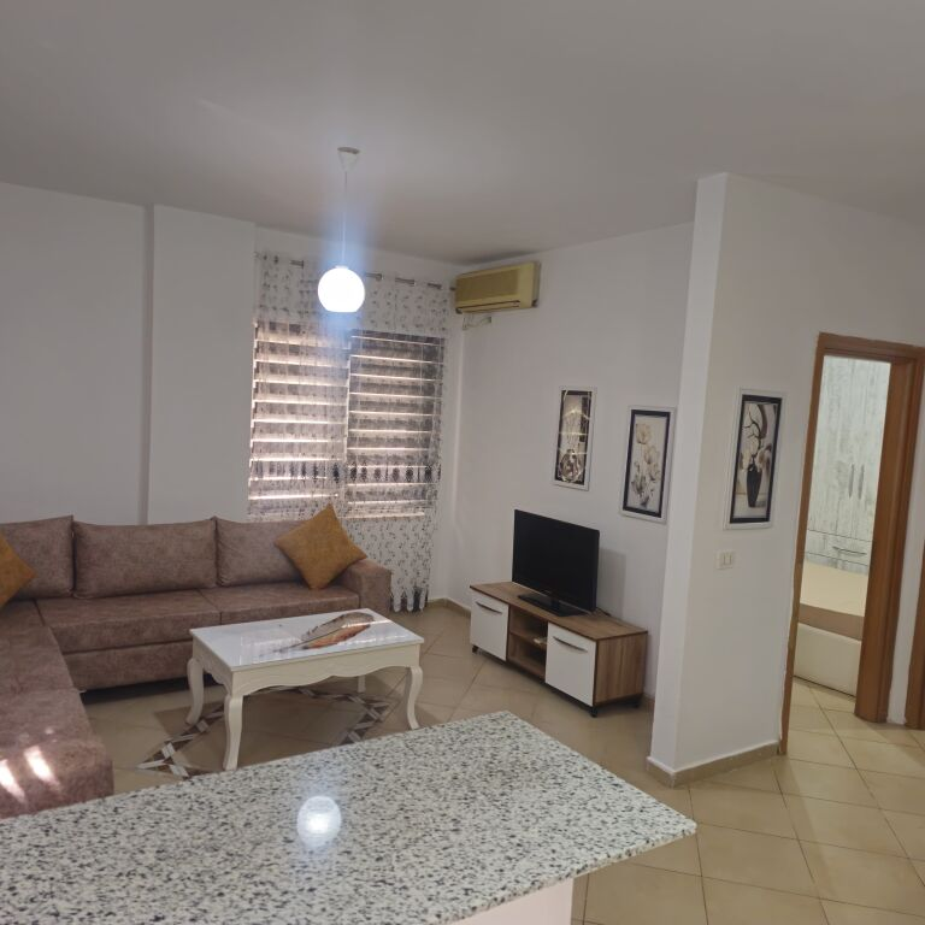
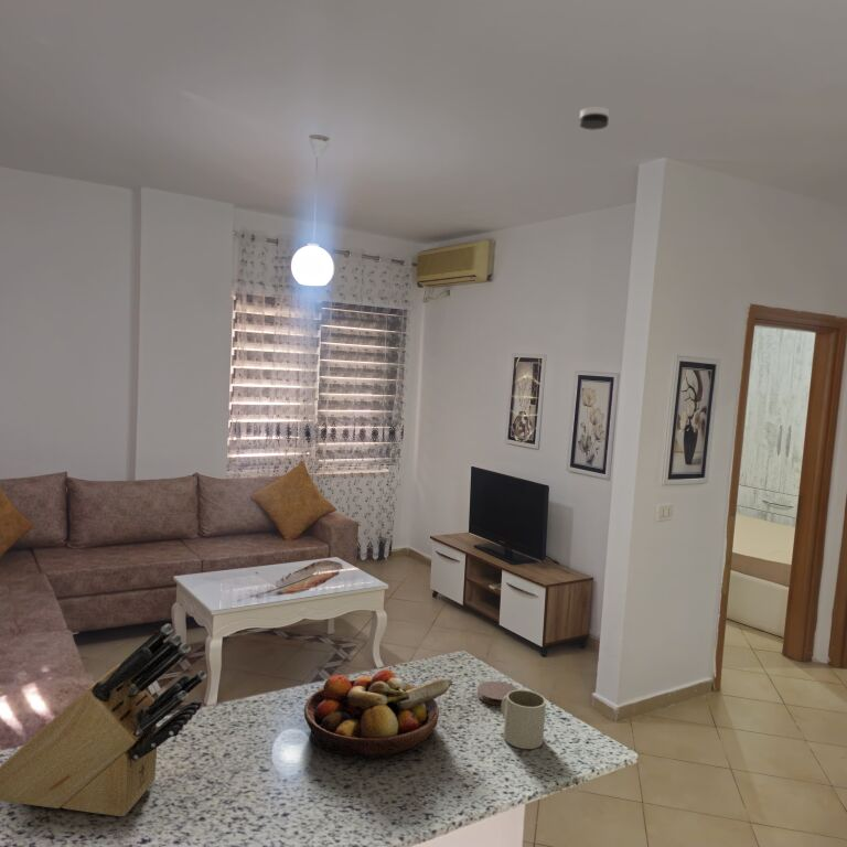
+ fruit bowl [303,668,453,760]
+ mug [500,688,547,750]
+ smoke detector [579,106,610,131]
+ coaster [476,680,518,706]
+ knife block [0,623,207,817]
